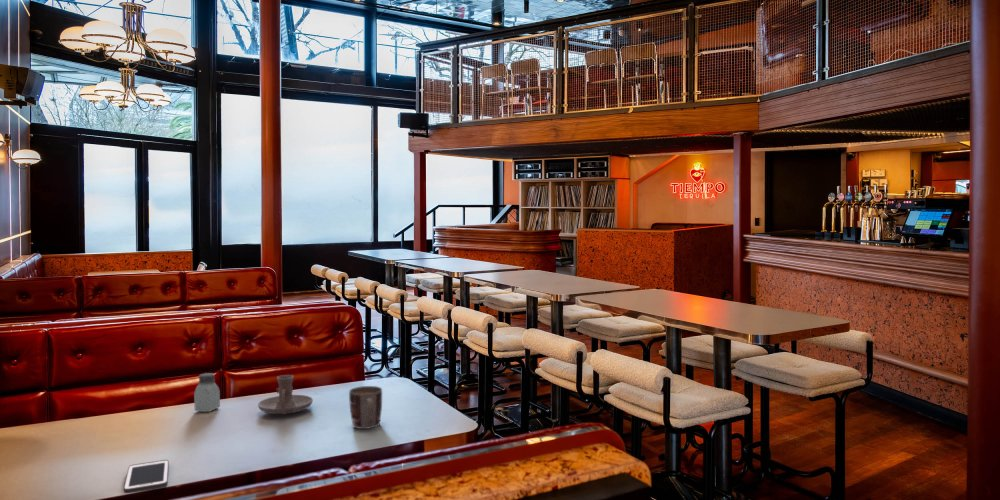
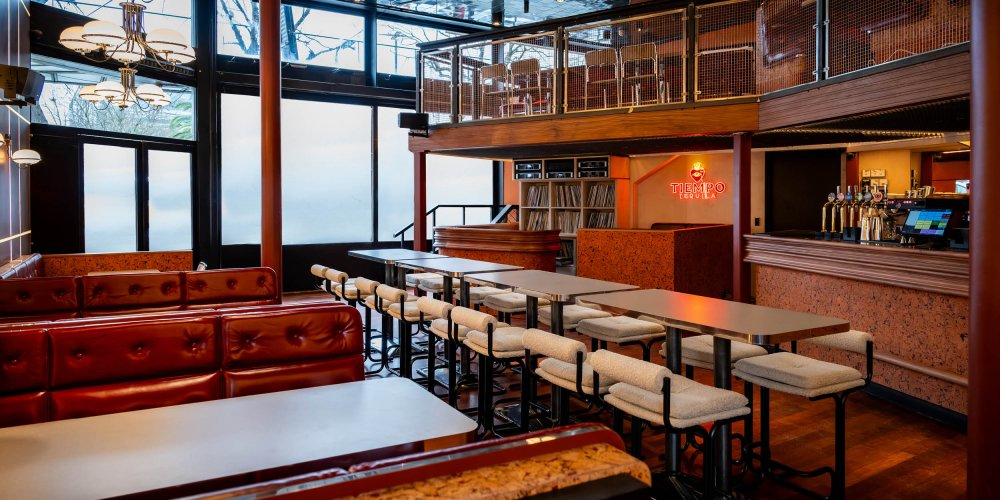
- saltshaker [193,372,221,413]
- cell phone [123,459,170,494]
- mug [348,385,383,430]
- candle holder [257,374,314,415]
